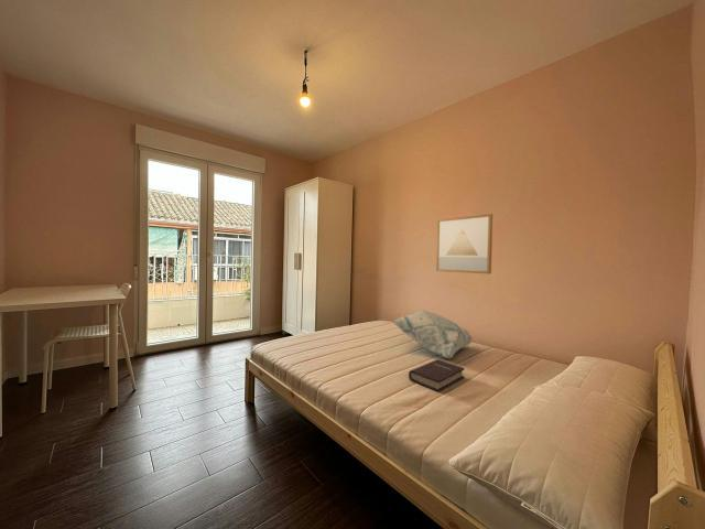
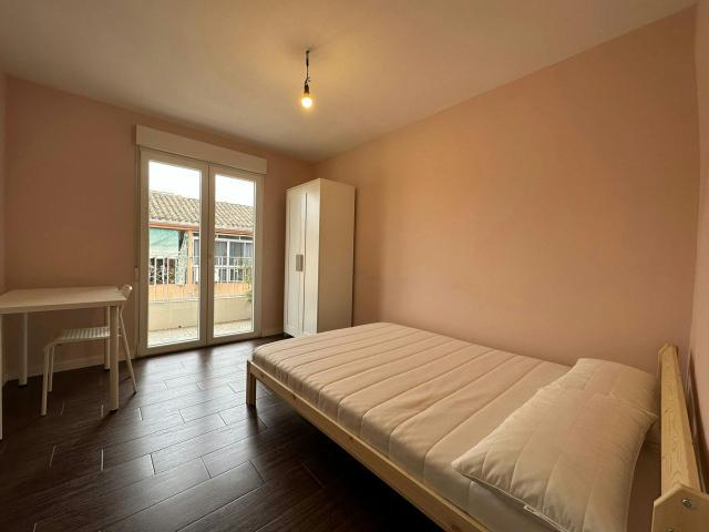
- decorative pillow [390,310,474,359]
- wall art [435,213,494,274]
- book [408,359,466,393]
